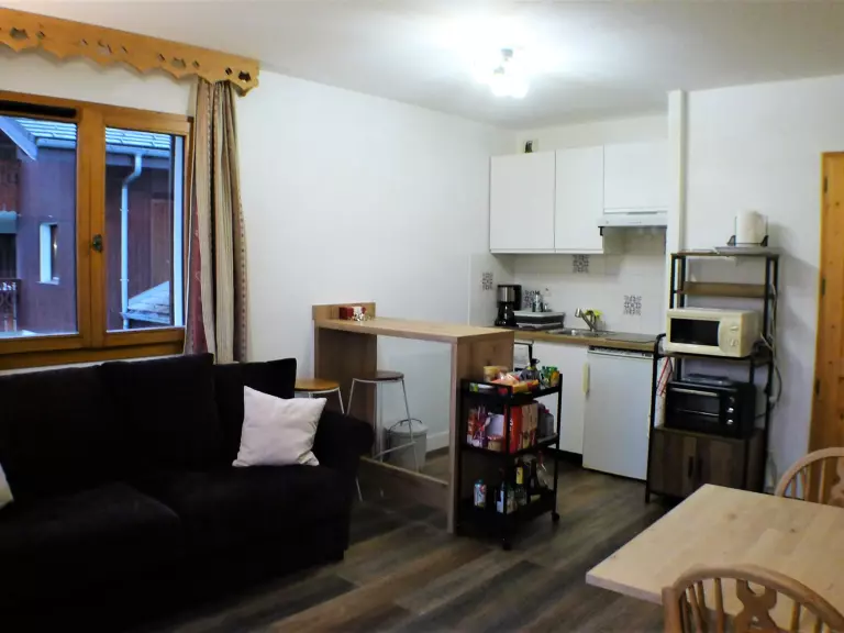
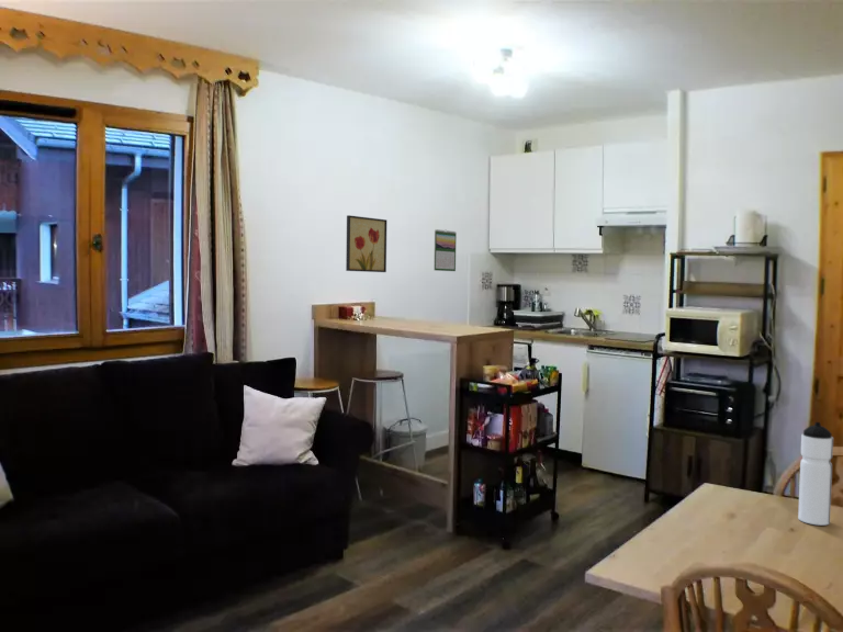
+ water bottle [797,421,834,527]
+ calendar [432,228,458,272]
+ wall art [345,214,387,273]
